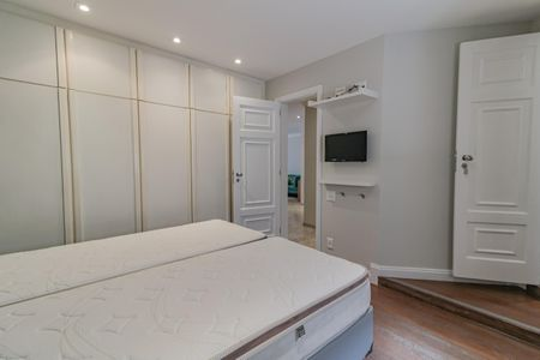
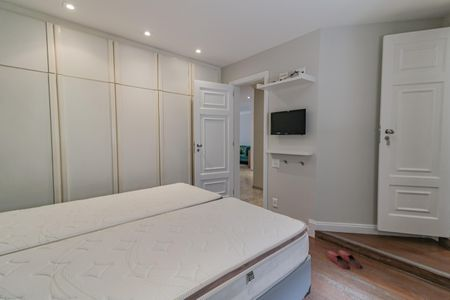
+ slippers [326,249,361,270]
